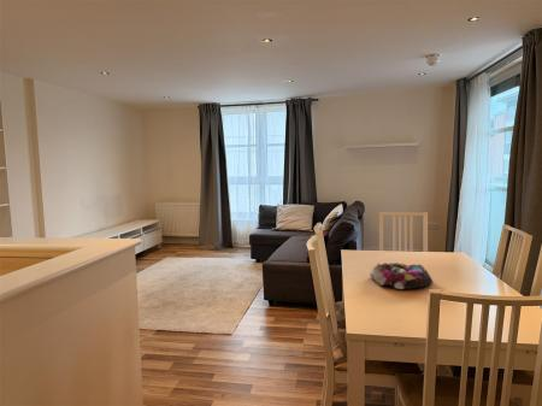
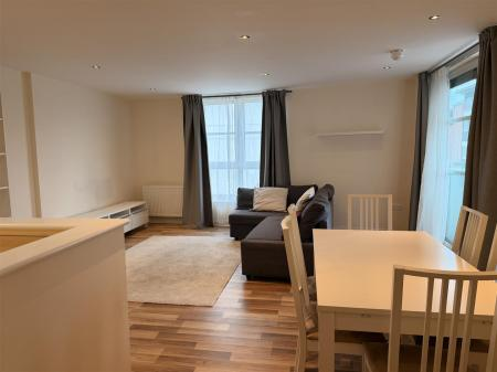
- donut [369,261,435,290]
